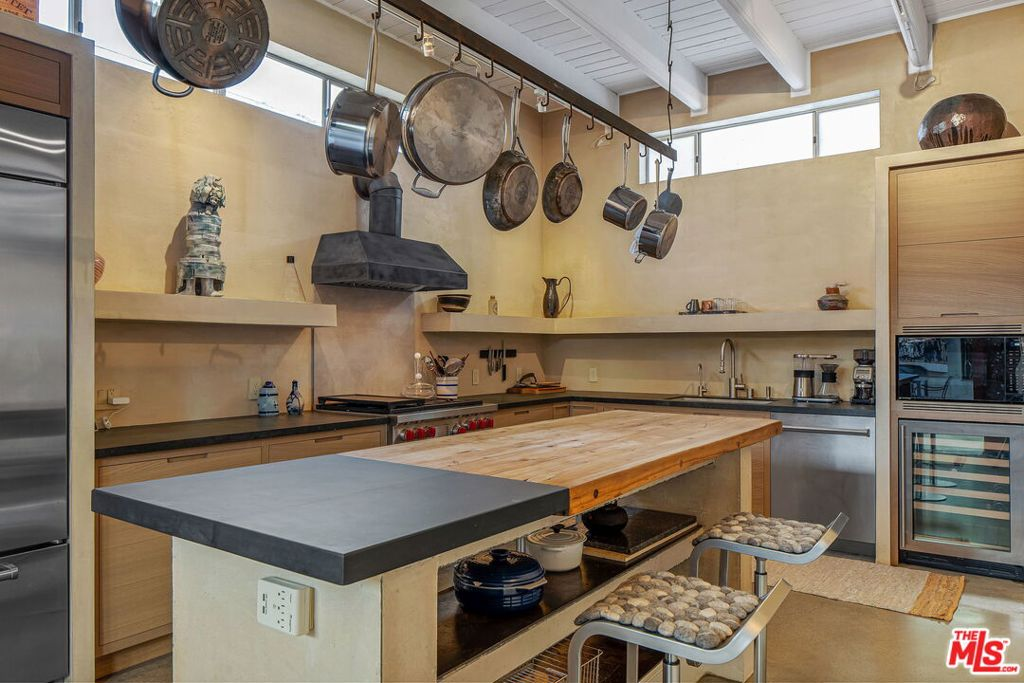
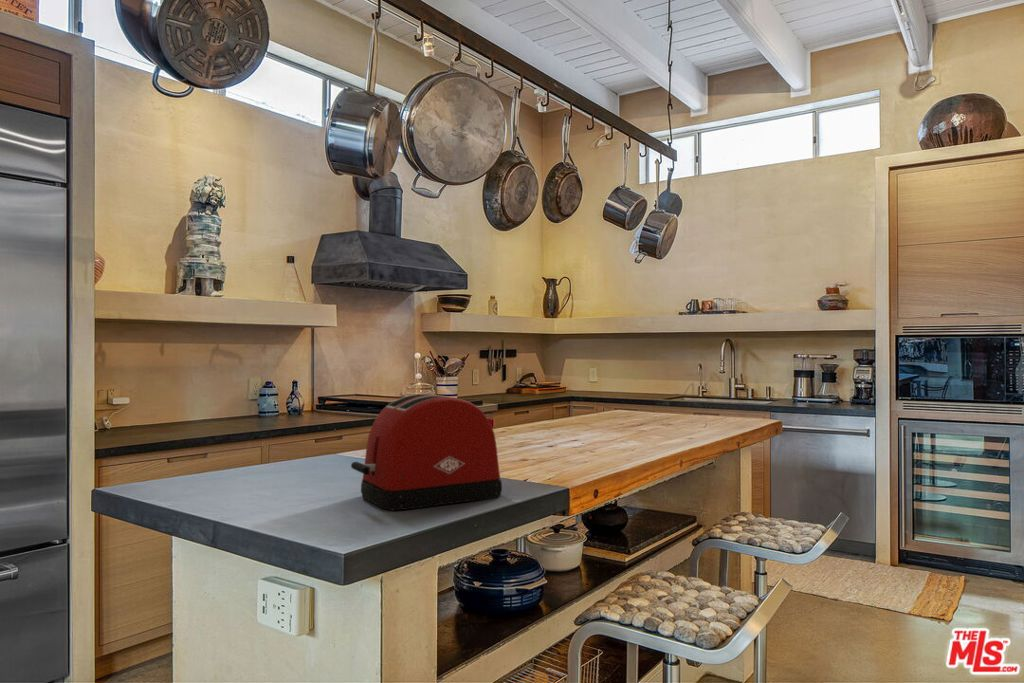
+ toaster [350,393,503,511]
